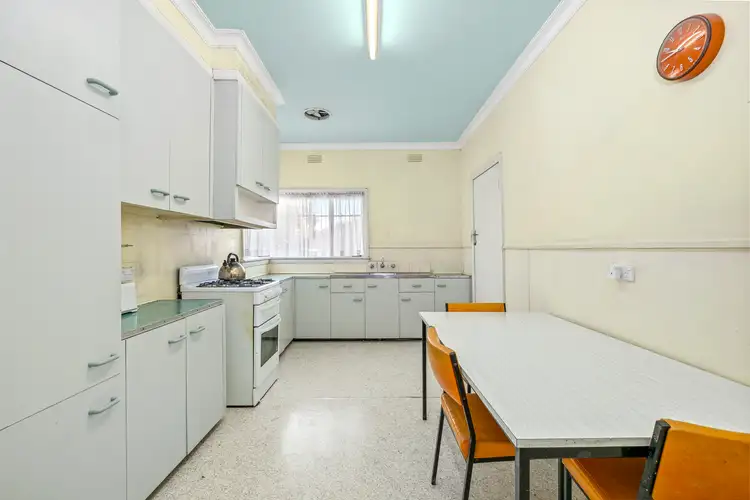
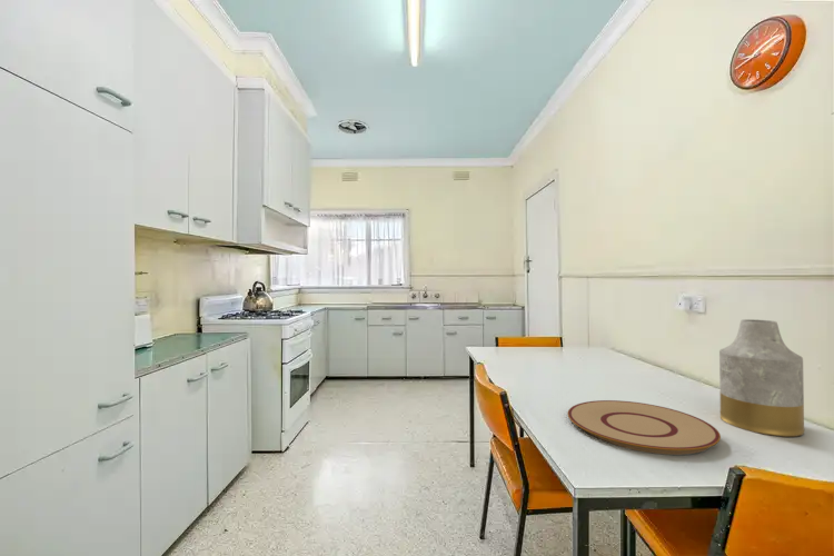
+ plate [567,399,722,456]
+ vase [718,318,805,438]
